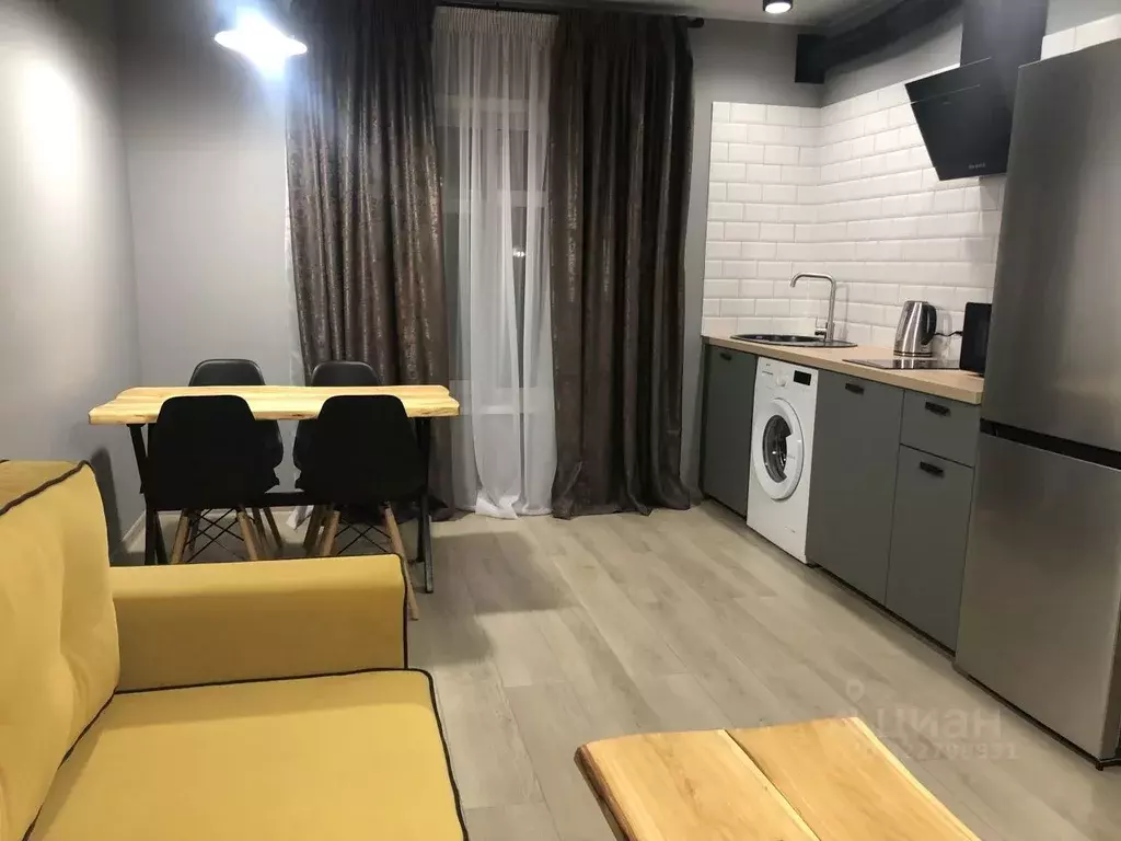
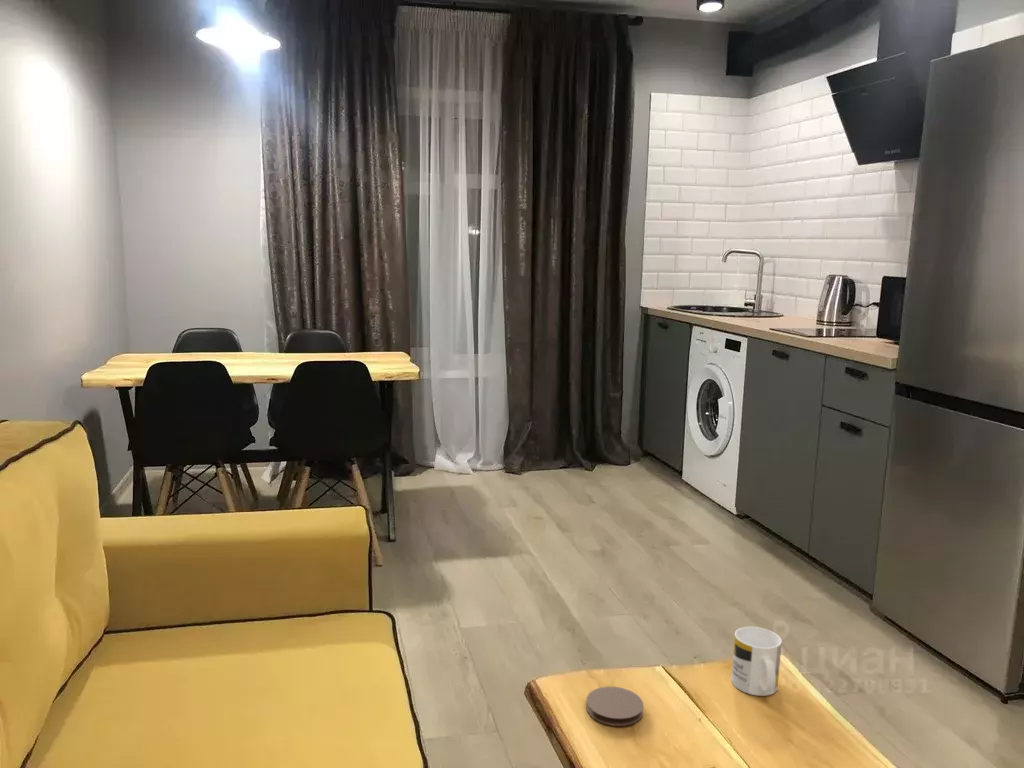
+ mug [730,626,783,697]
+ coaster [585,686,644,727]
